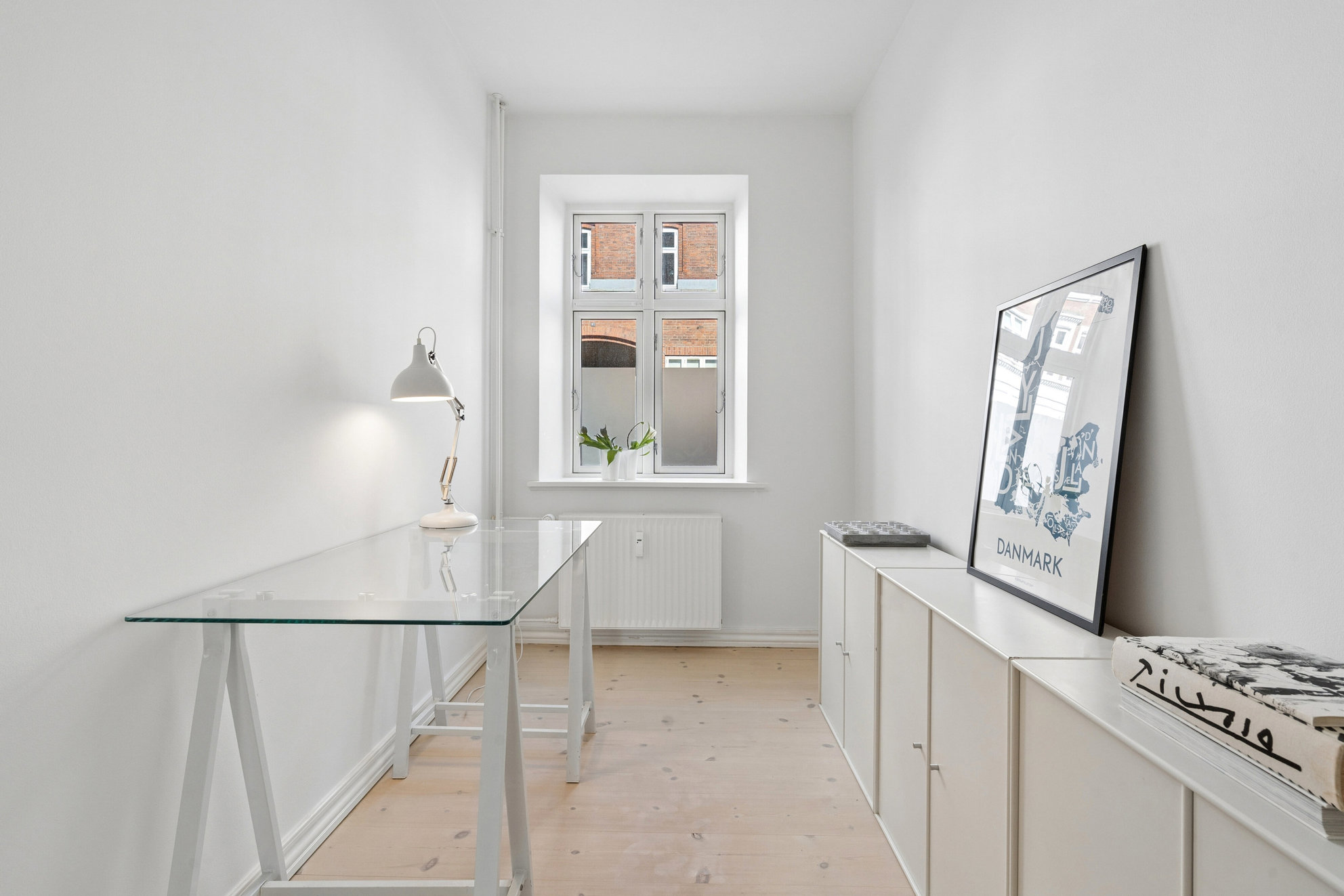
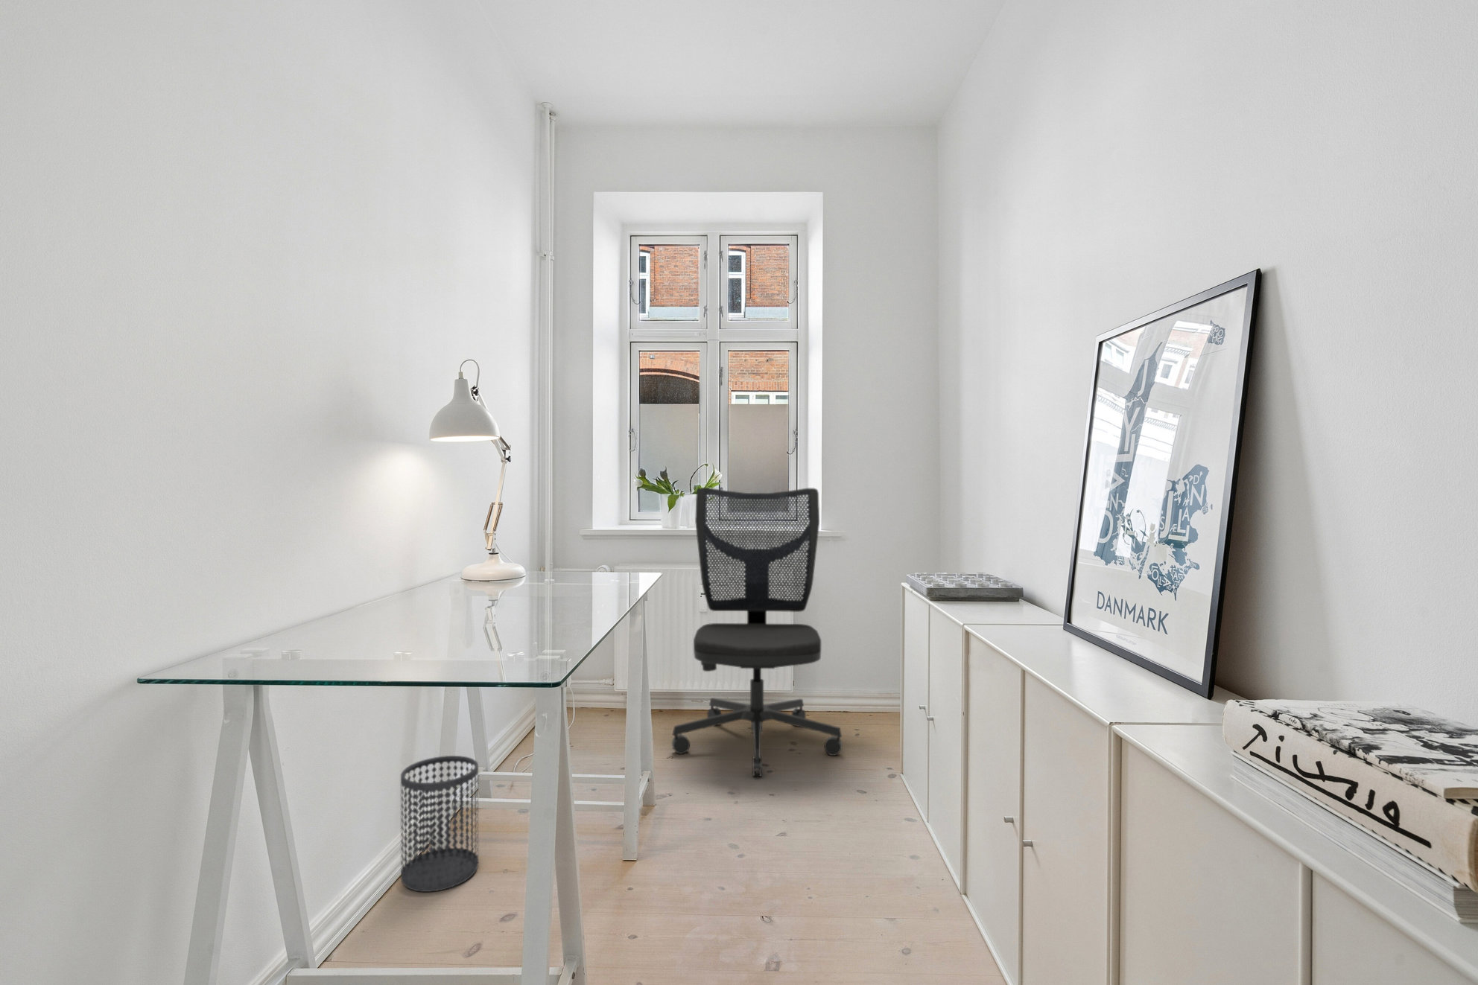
+ office chair [671,487,843,777]
+ wastebasket [400,755,479,893]
